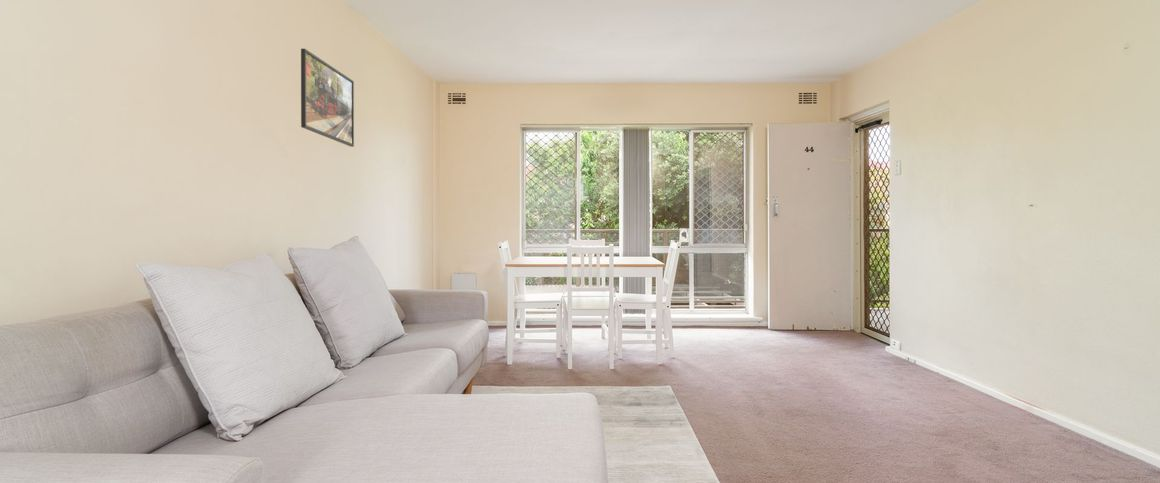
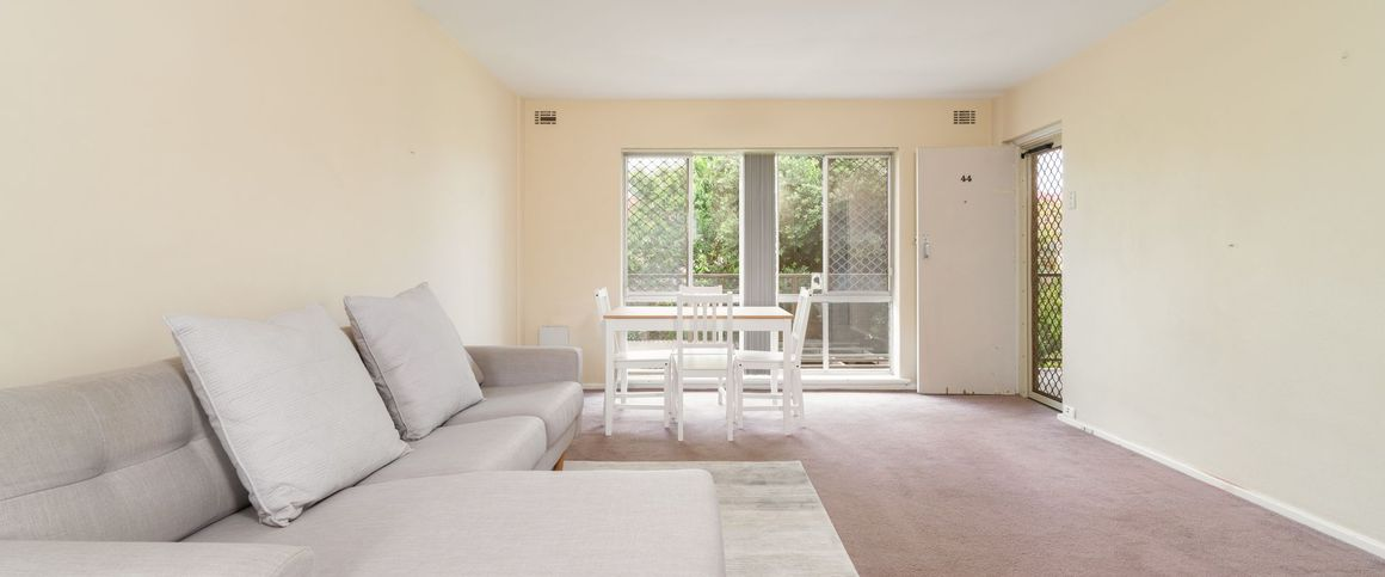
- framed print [300,48,355,148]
